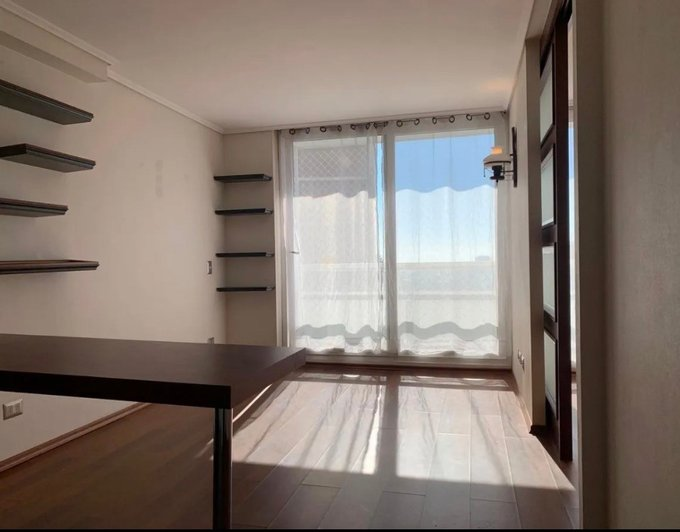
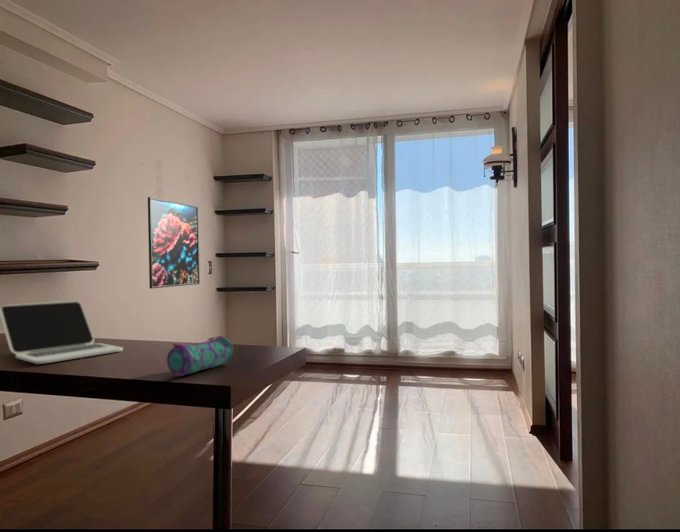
+ laptop [0,299,124,365]
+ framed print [147,196,201,289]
+ pencil case [166,334,234,377]
